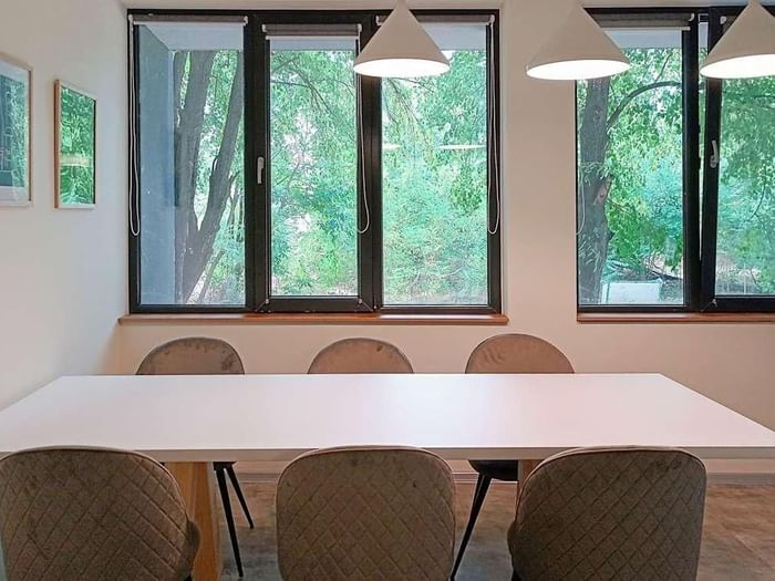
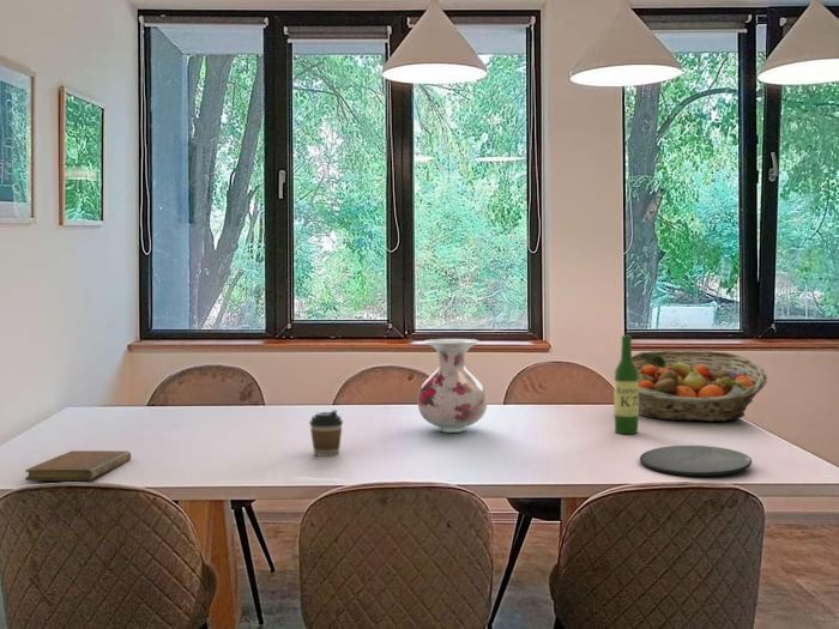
+ fruit basket [614,350,768,423]
+ vase [416,338,489,434]
+ plate [639,444,753,477]
+ wine bottle [614,334,639,435]
+ notebook [24,449,132,482]
+ coffee cup [308,409,344,458]
